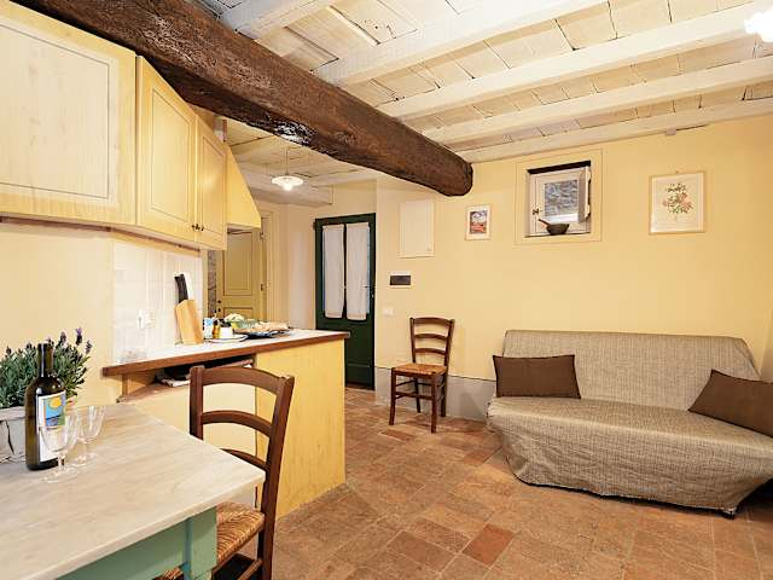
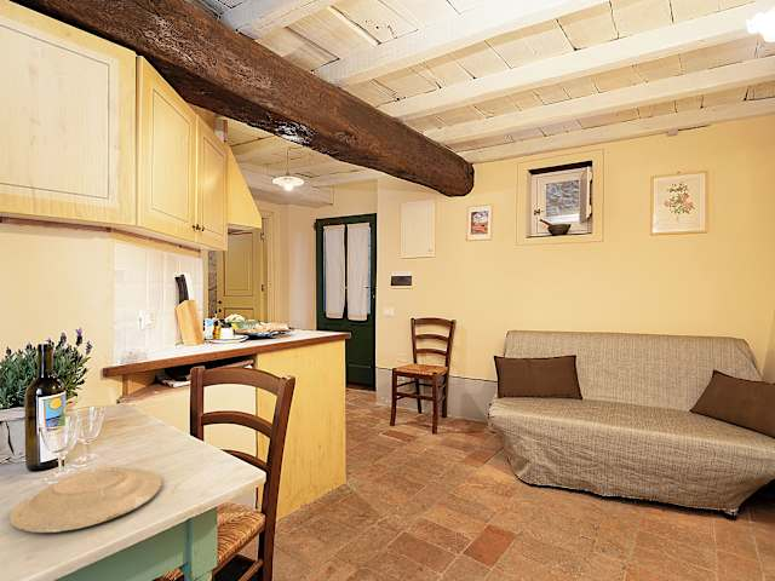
+ plate [7,466,162,534]
